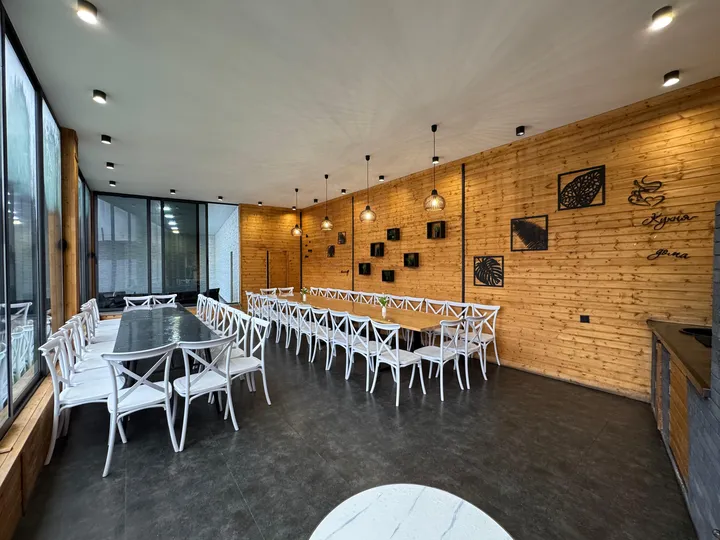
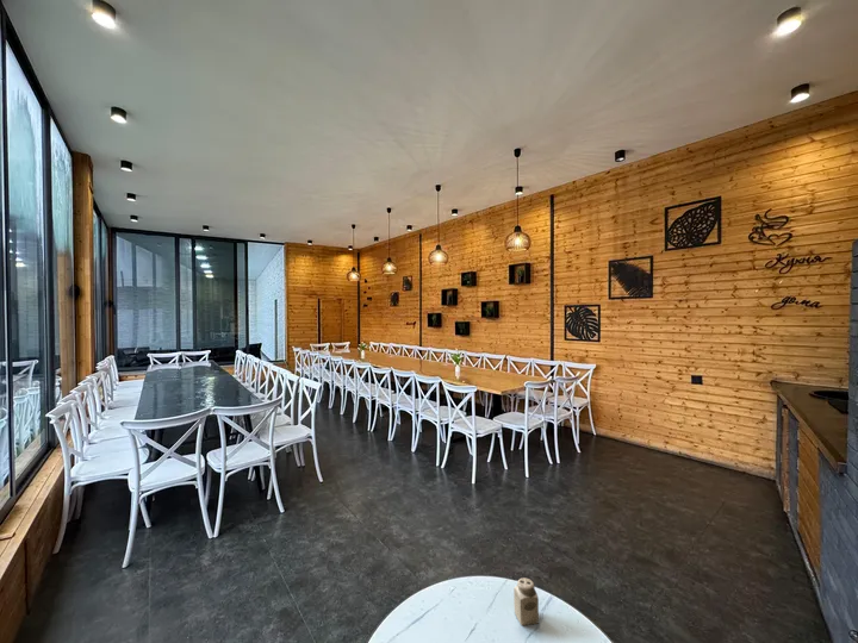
+ salt shaker [512,578,540,626]
